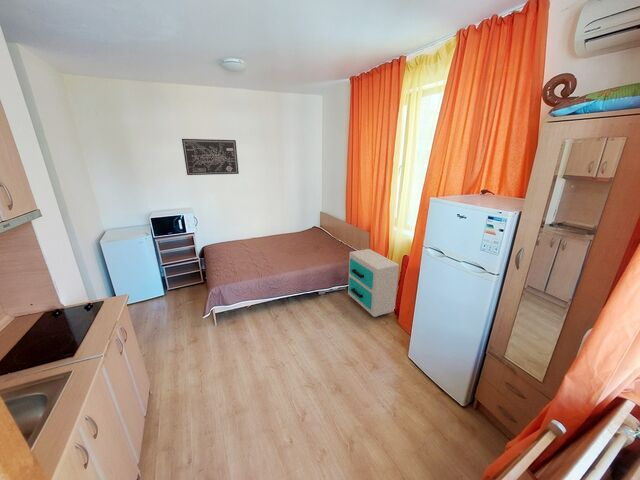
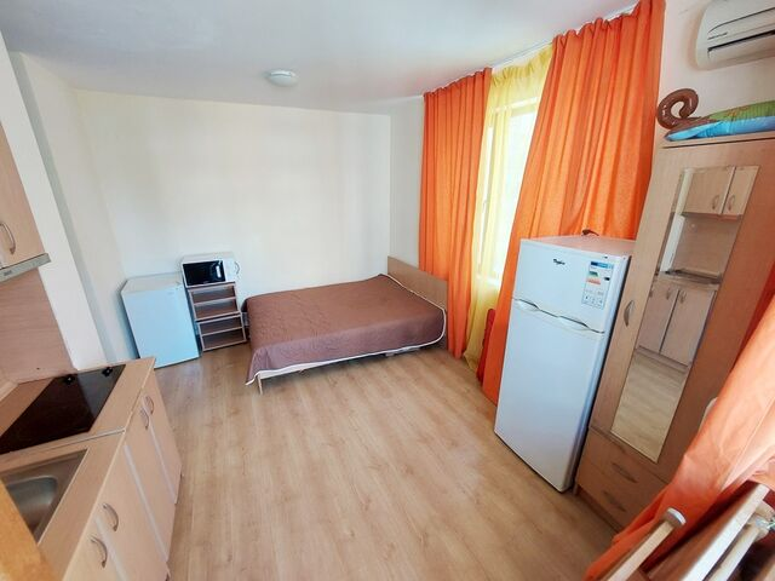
- nightstand [347,248,400,318]
- wall art [181,138,240,176]
